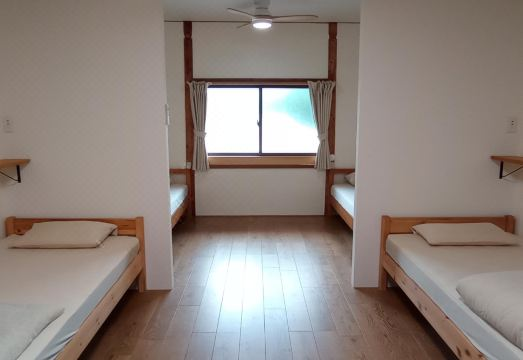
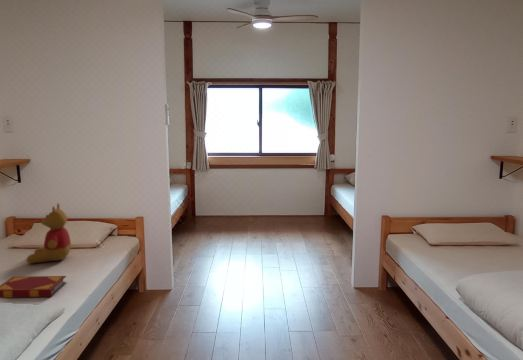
+ stuffed bear [26,202,72,265]
+ hardback book [0,275,67,299]
